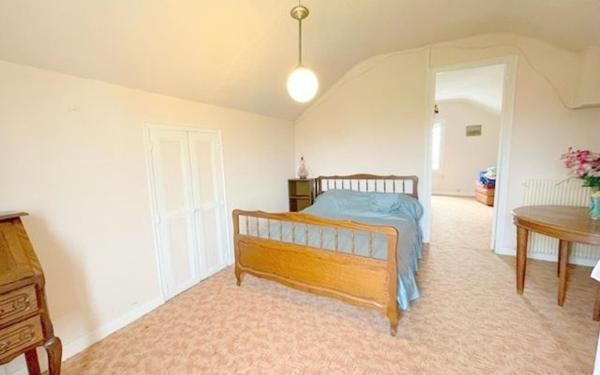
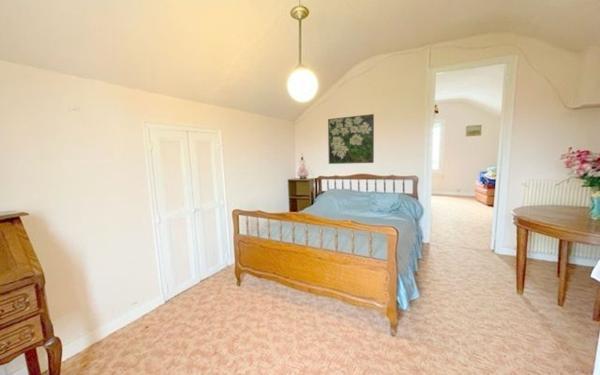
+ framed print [327,113,375,165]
